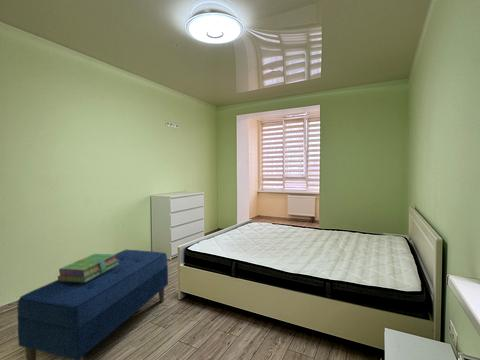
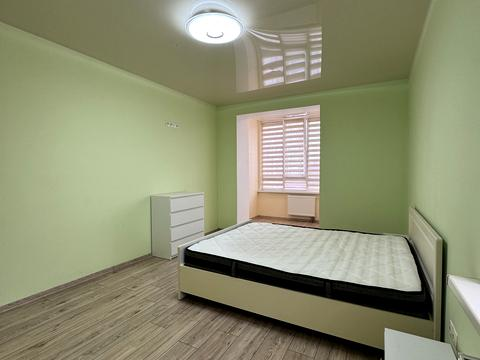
- stack of books [57,253,118,282]
- bench [16,249,169,360]
